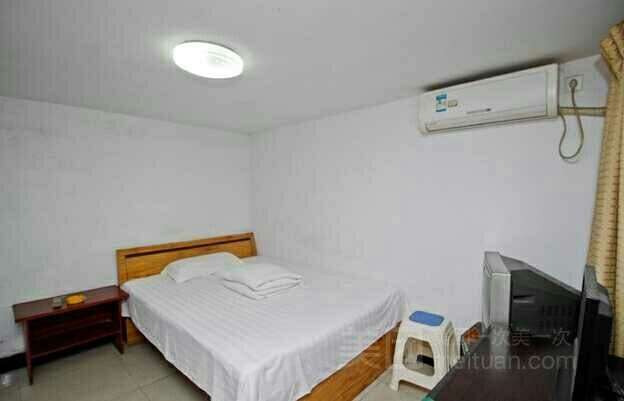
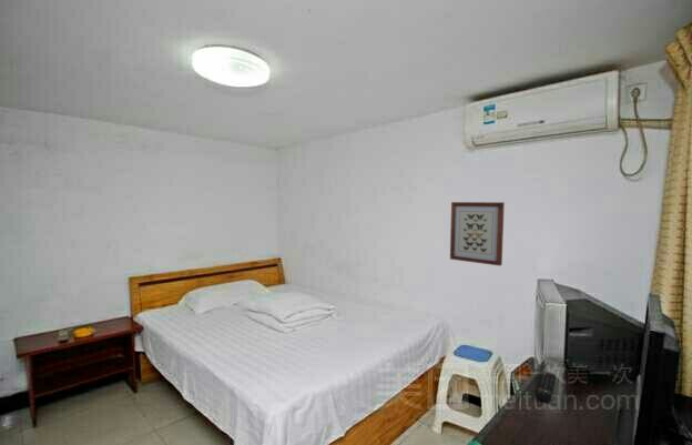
+ remote control [535,371,557,403]
+ wall art [449,201,506,267]
